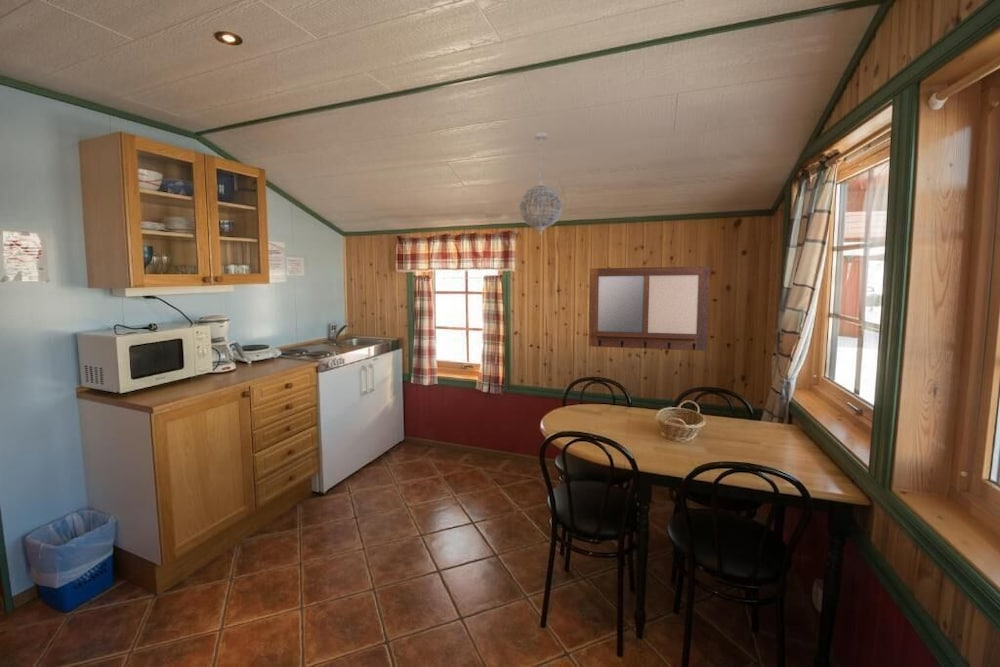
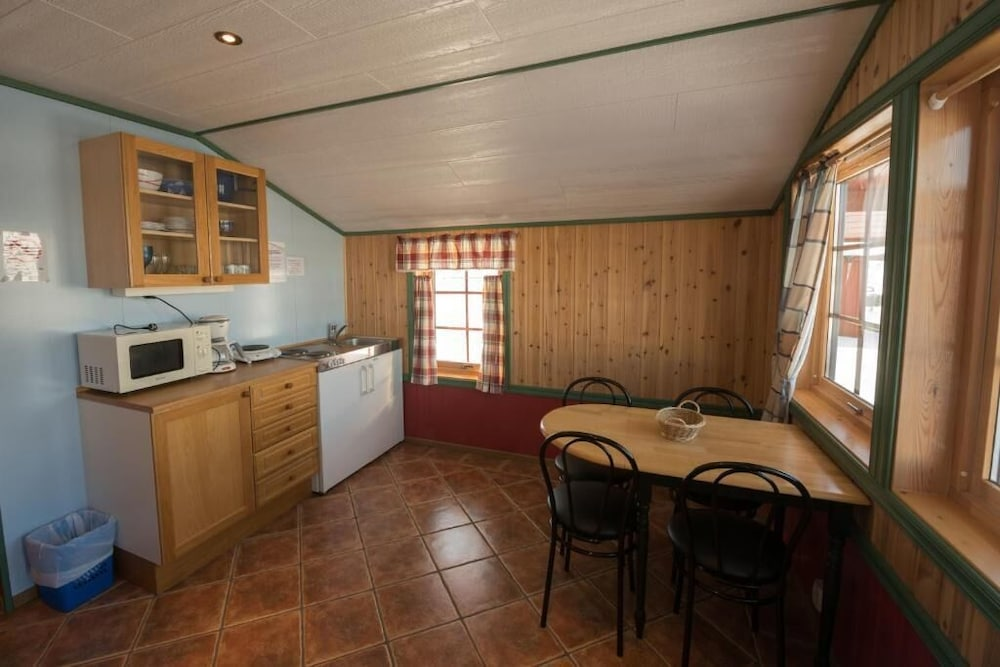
- writing board [588,265,711,352]
- pendant light [518,132,563,236]
